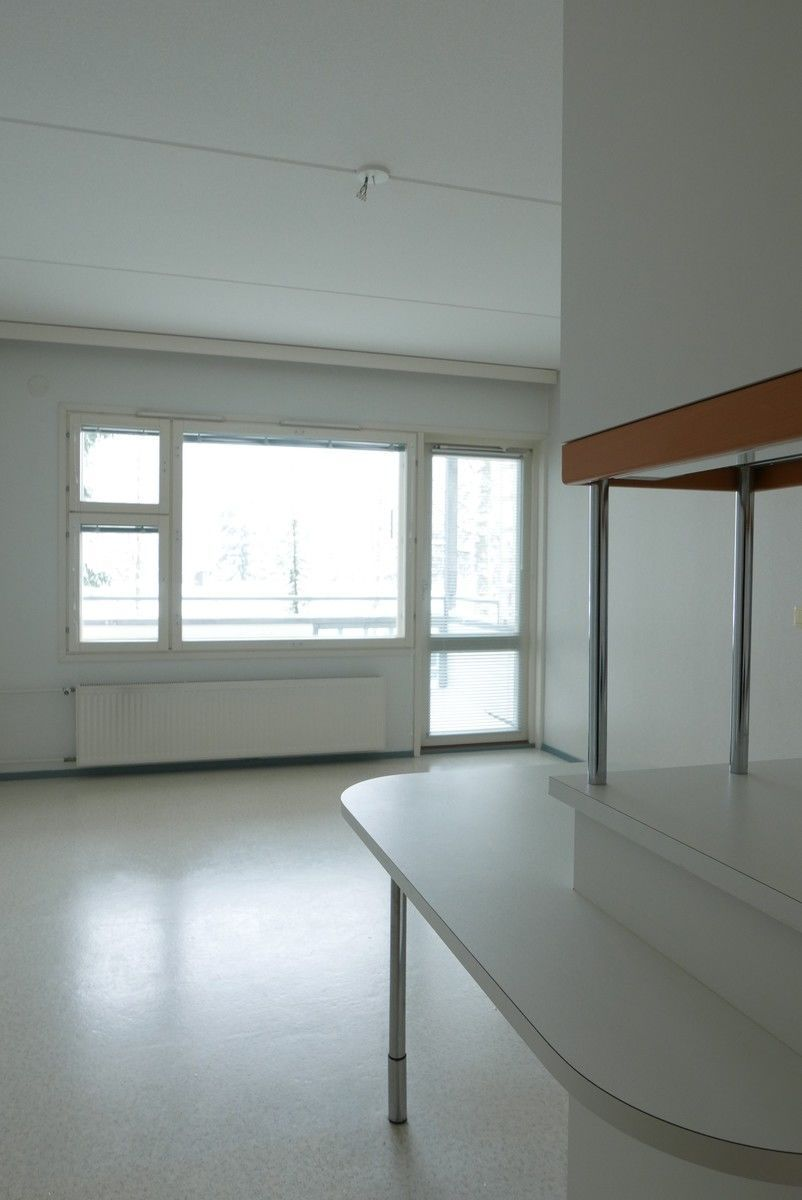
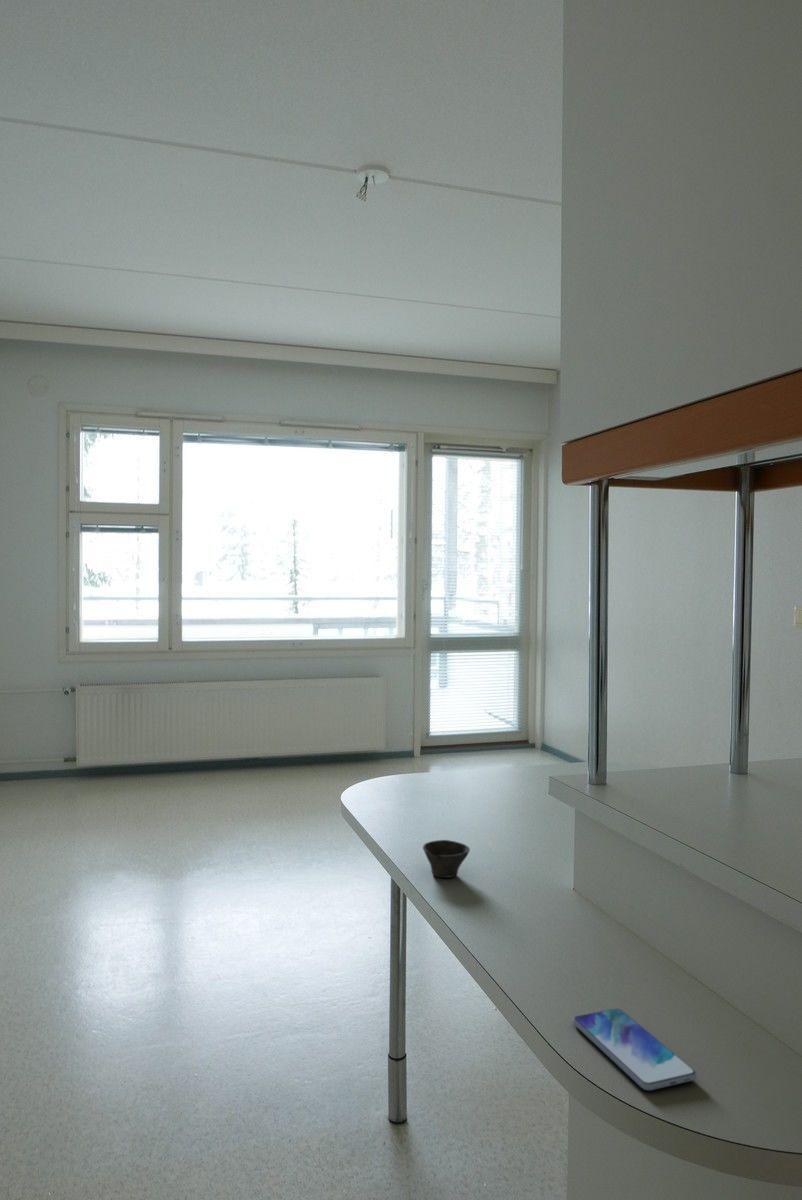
+ smartphone [572,1008,698,1091]
+ cup [422,839,471,879]
